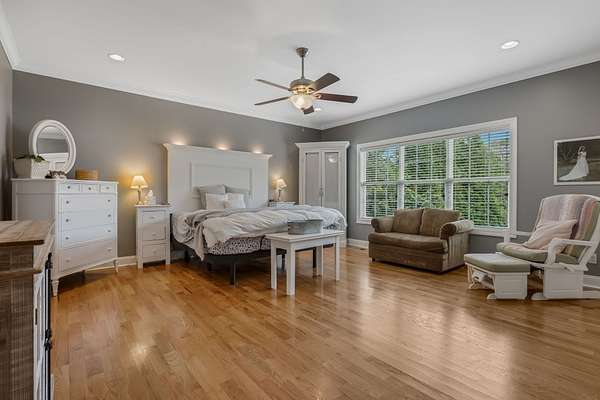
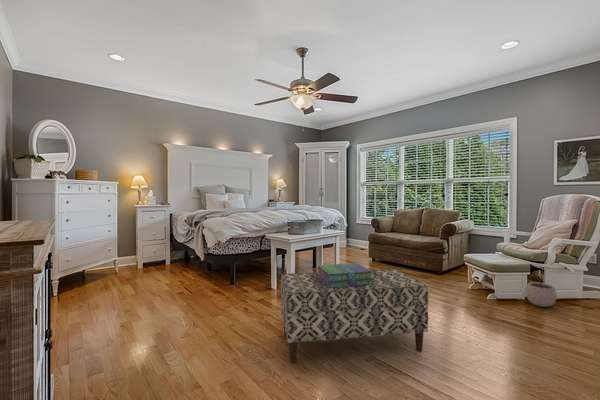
+ bench [280,268,429,364]
+ stack of books [315,262,374,288]
+ plant pot [525,276,558,308]
